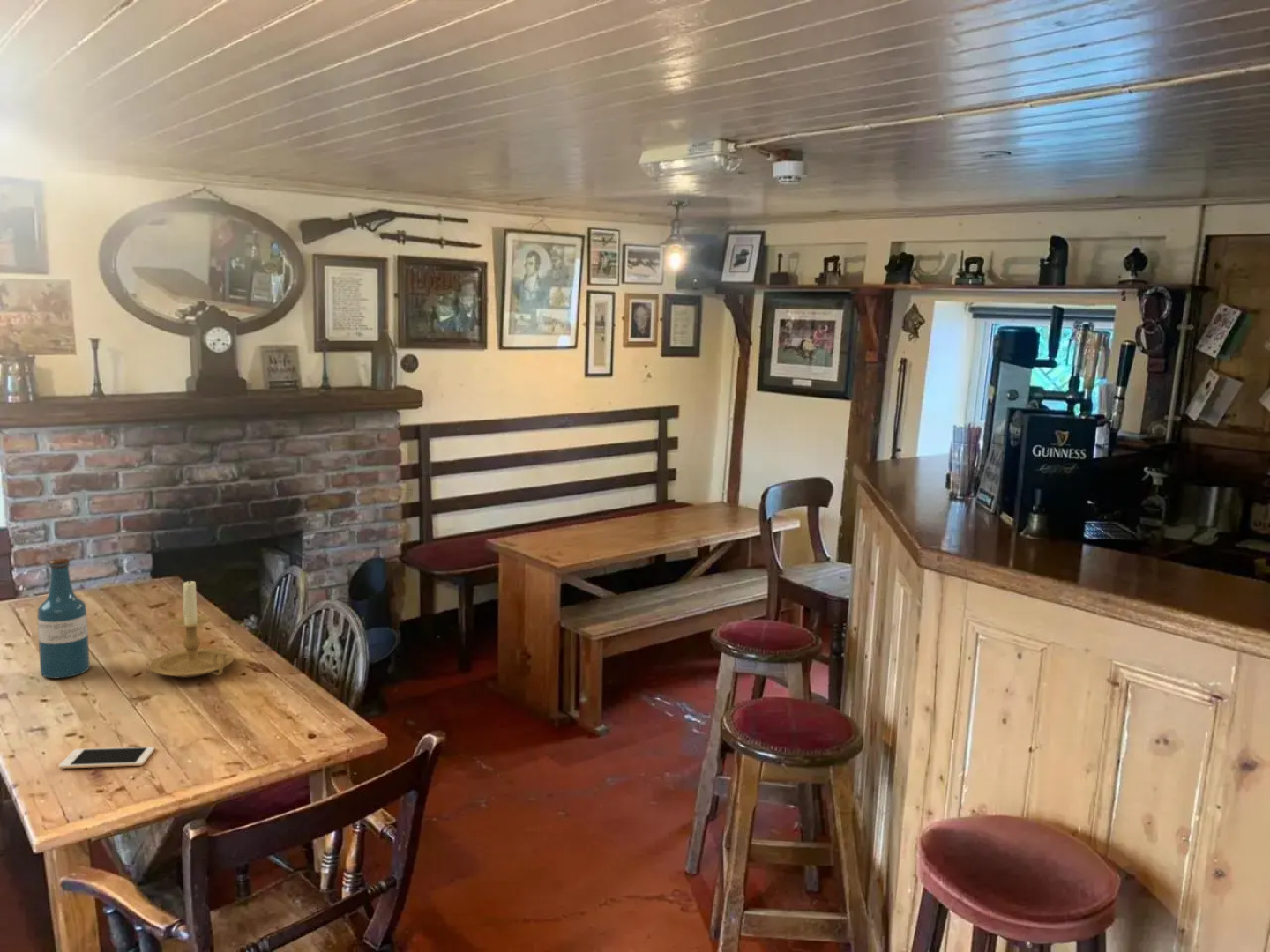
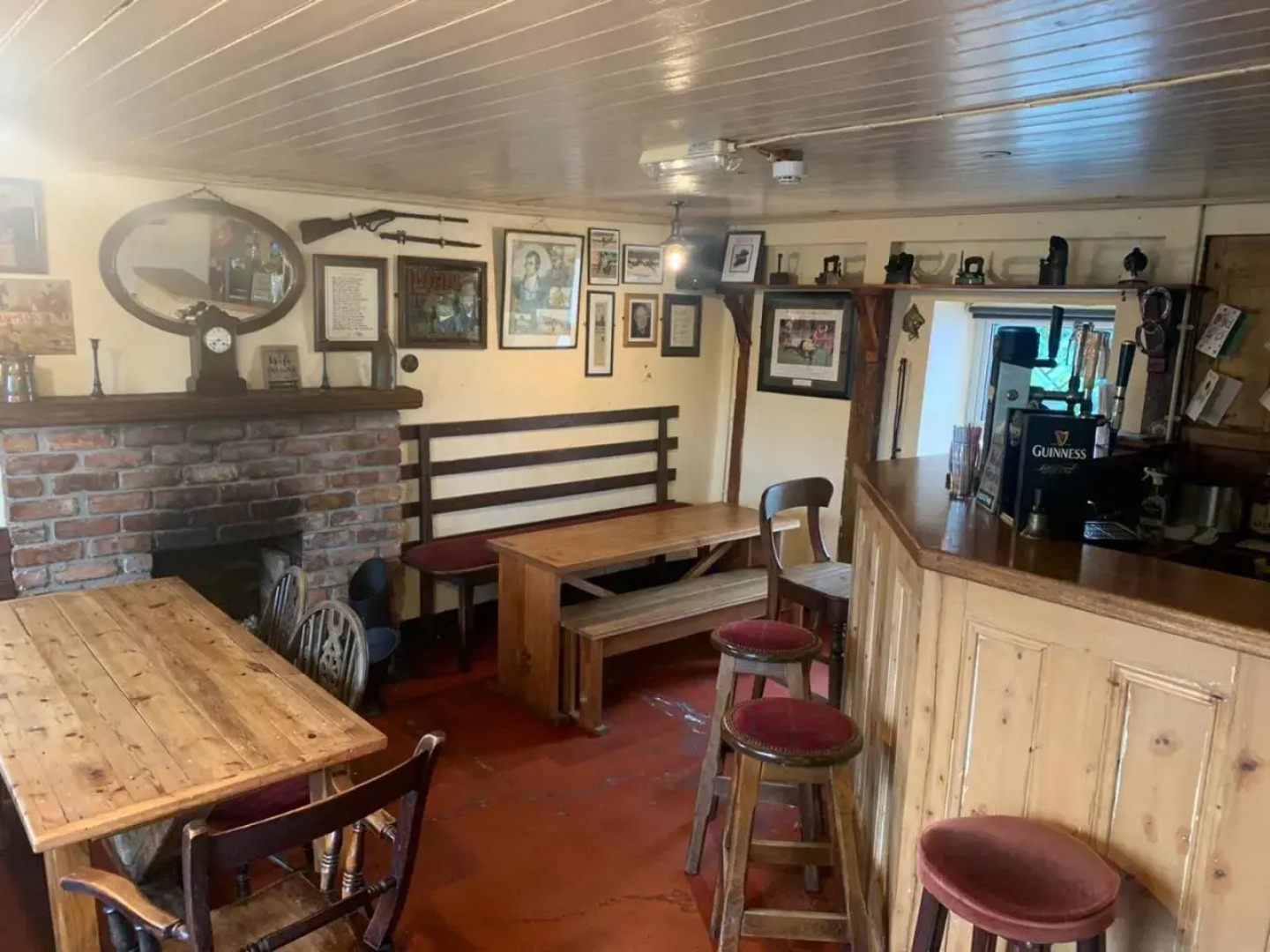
- cell phone [58,746,155,770]
- beer bottle [36,557,91,679]
- candle holder [148,577,235,678]
